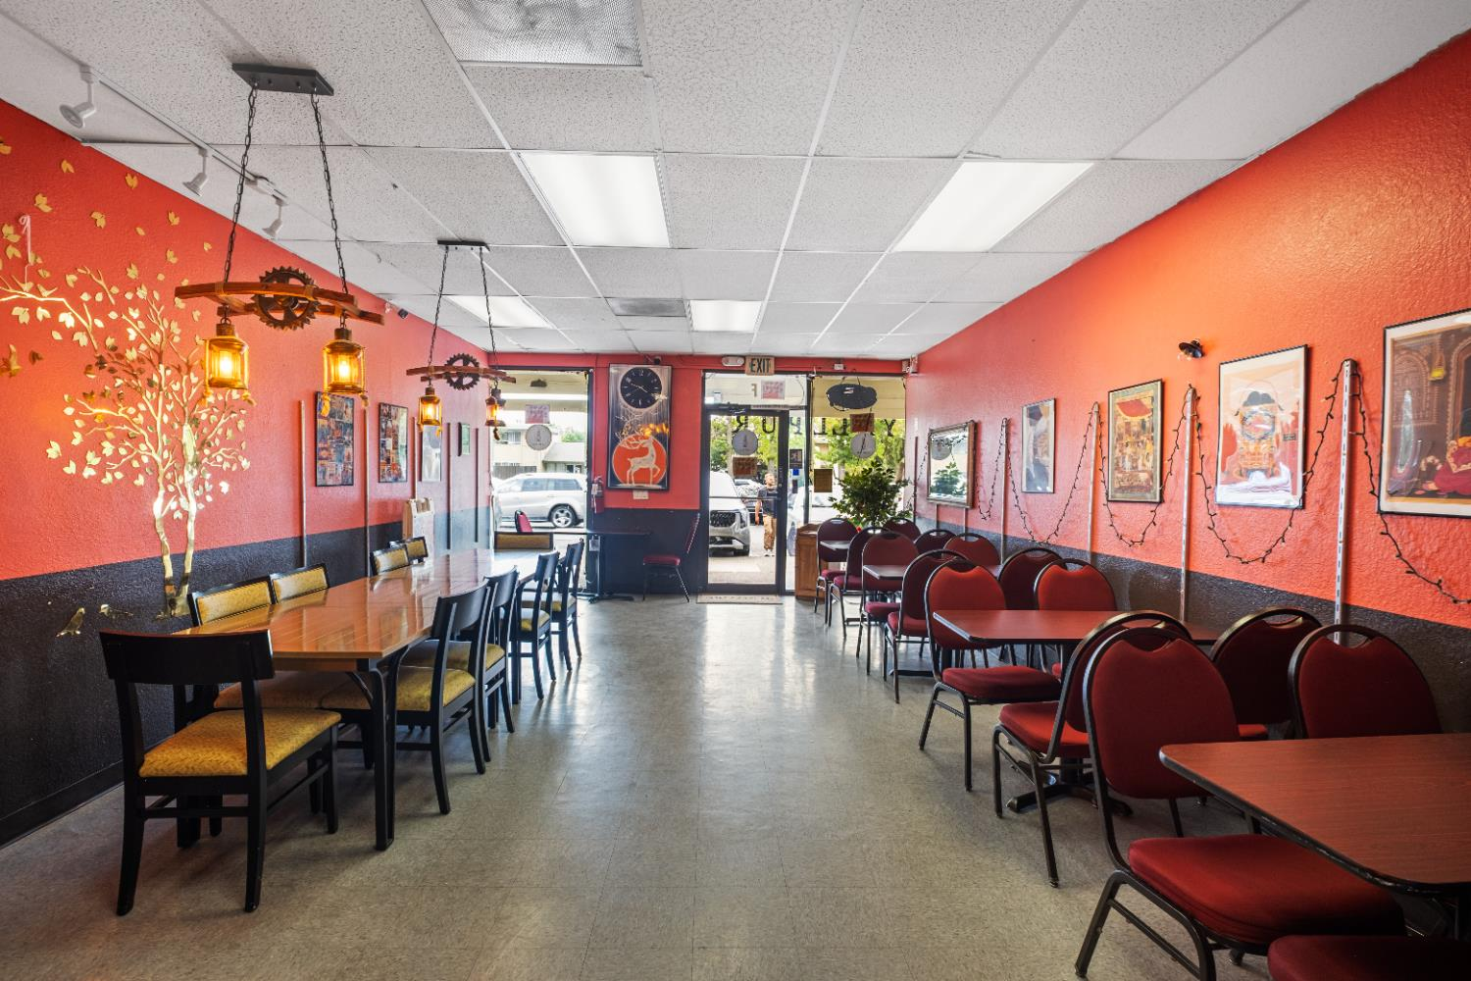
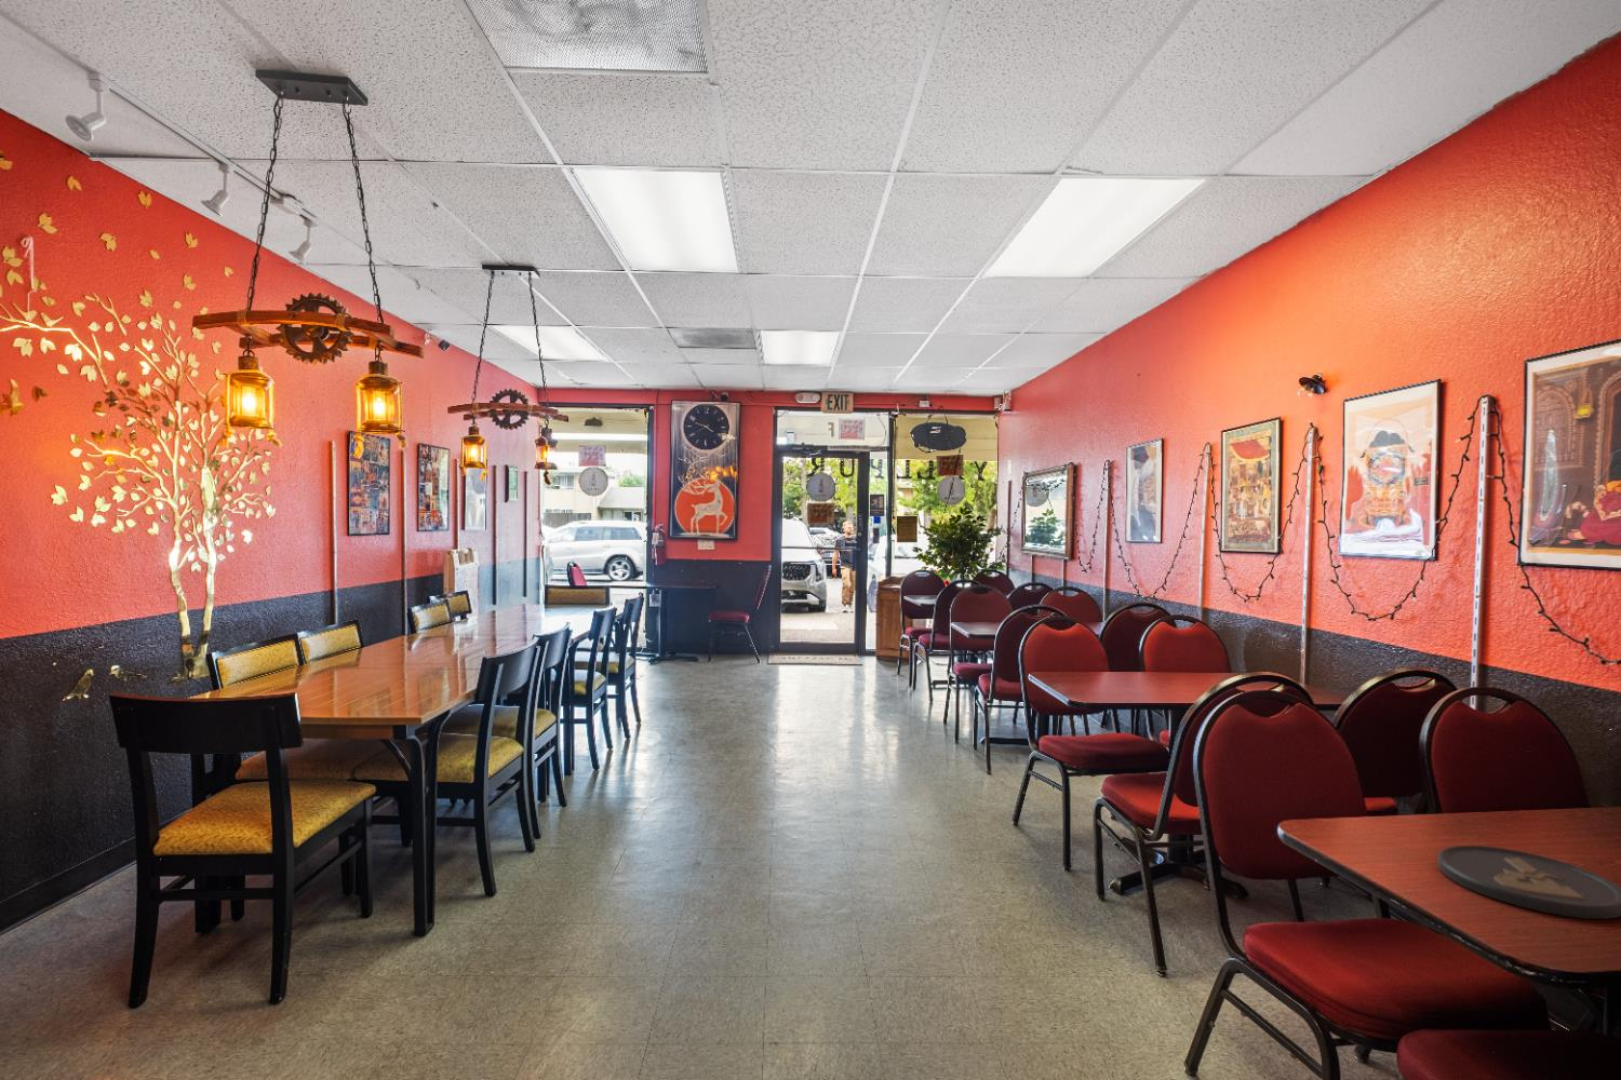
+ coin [1436,845,1621,920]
